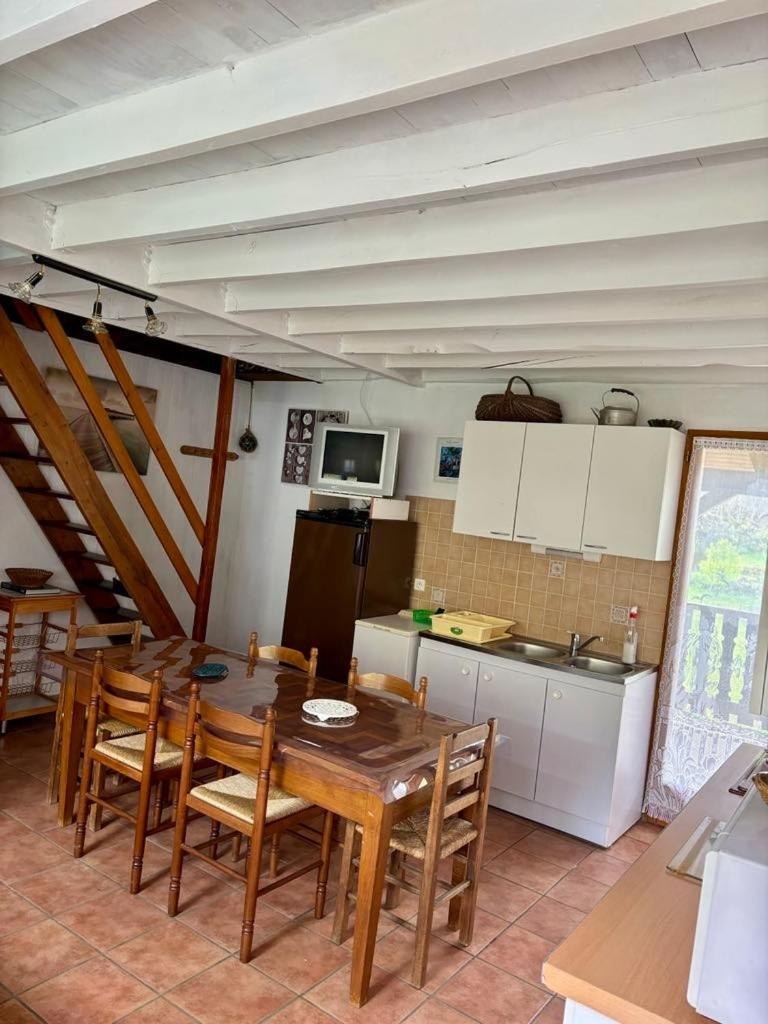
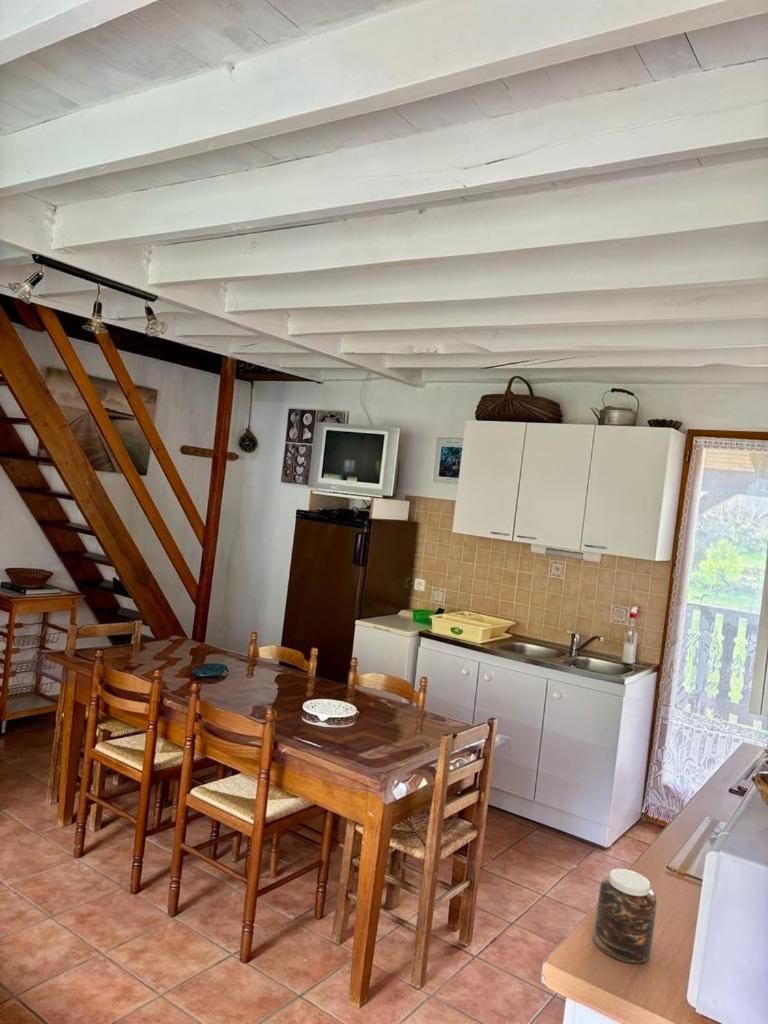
+ jar [593,868,658,964]
